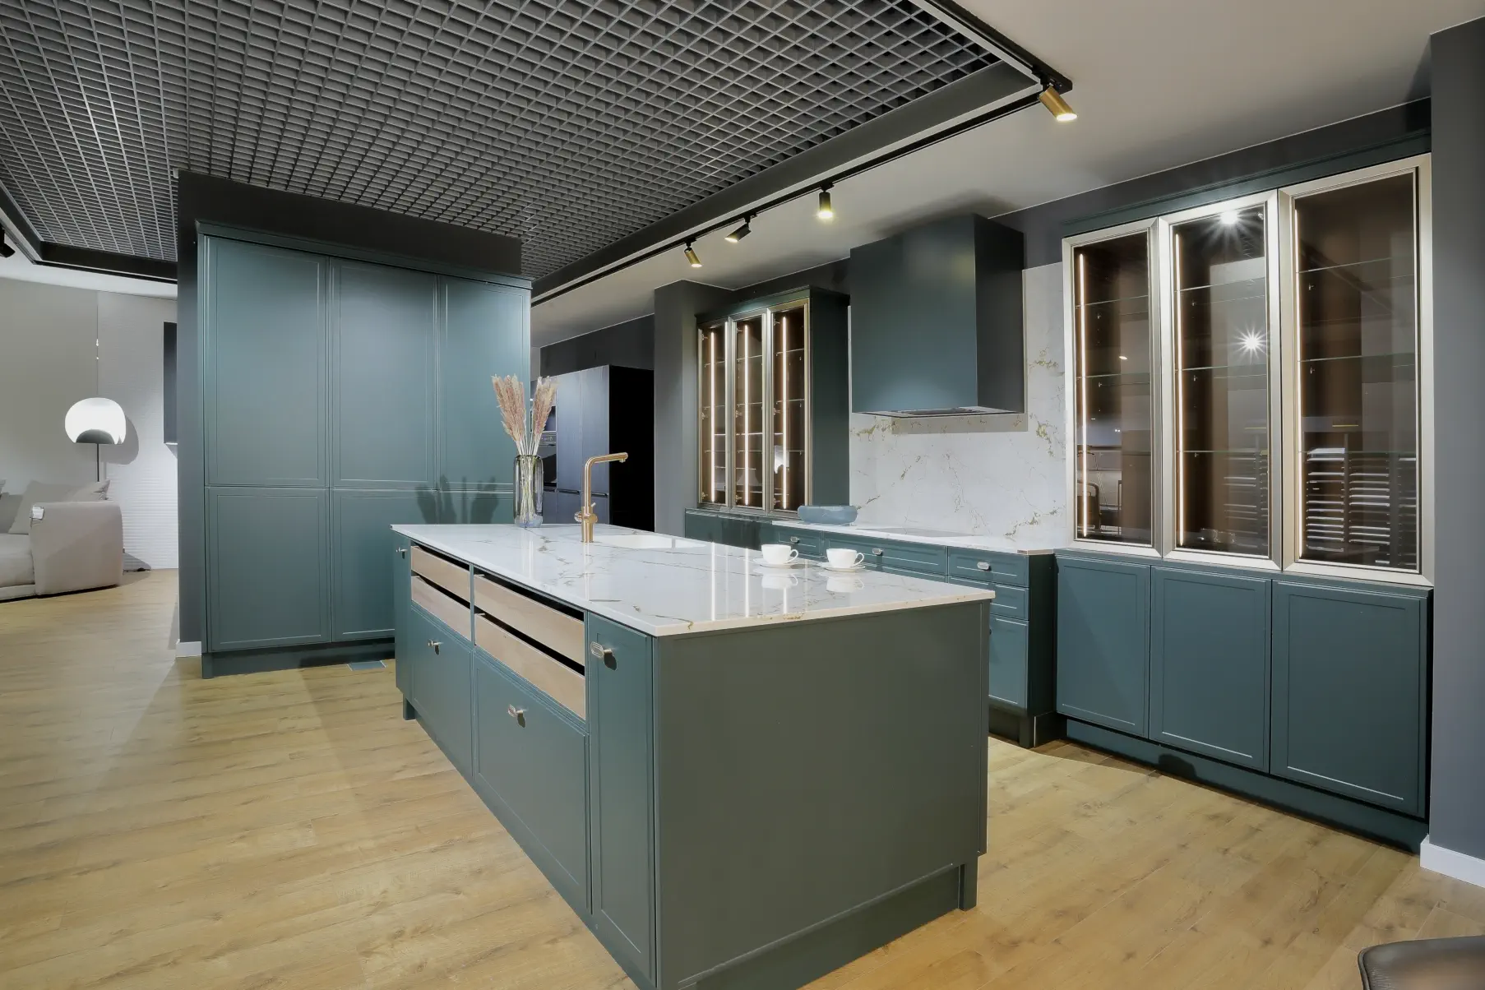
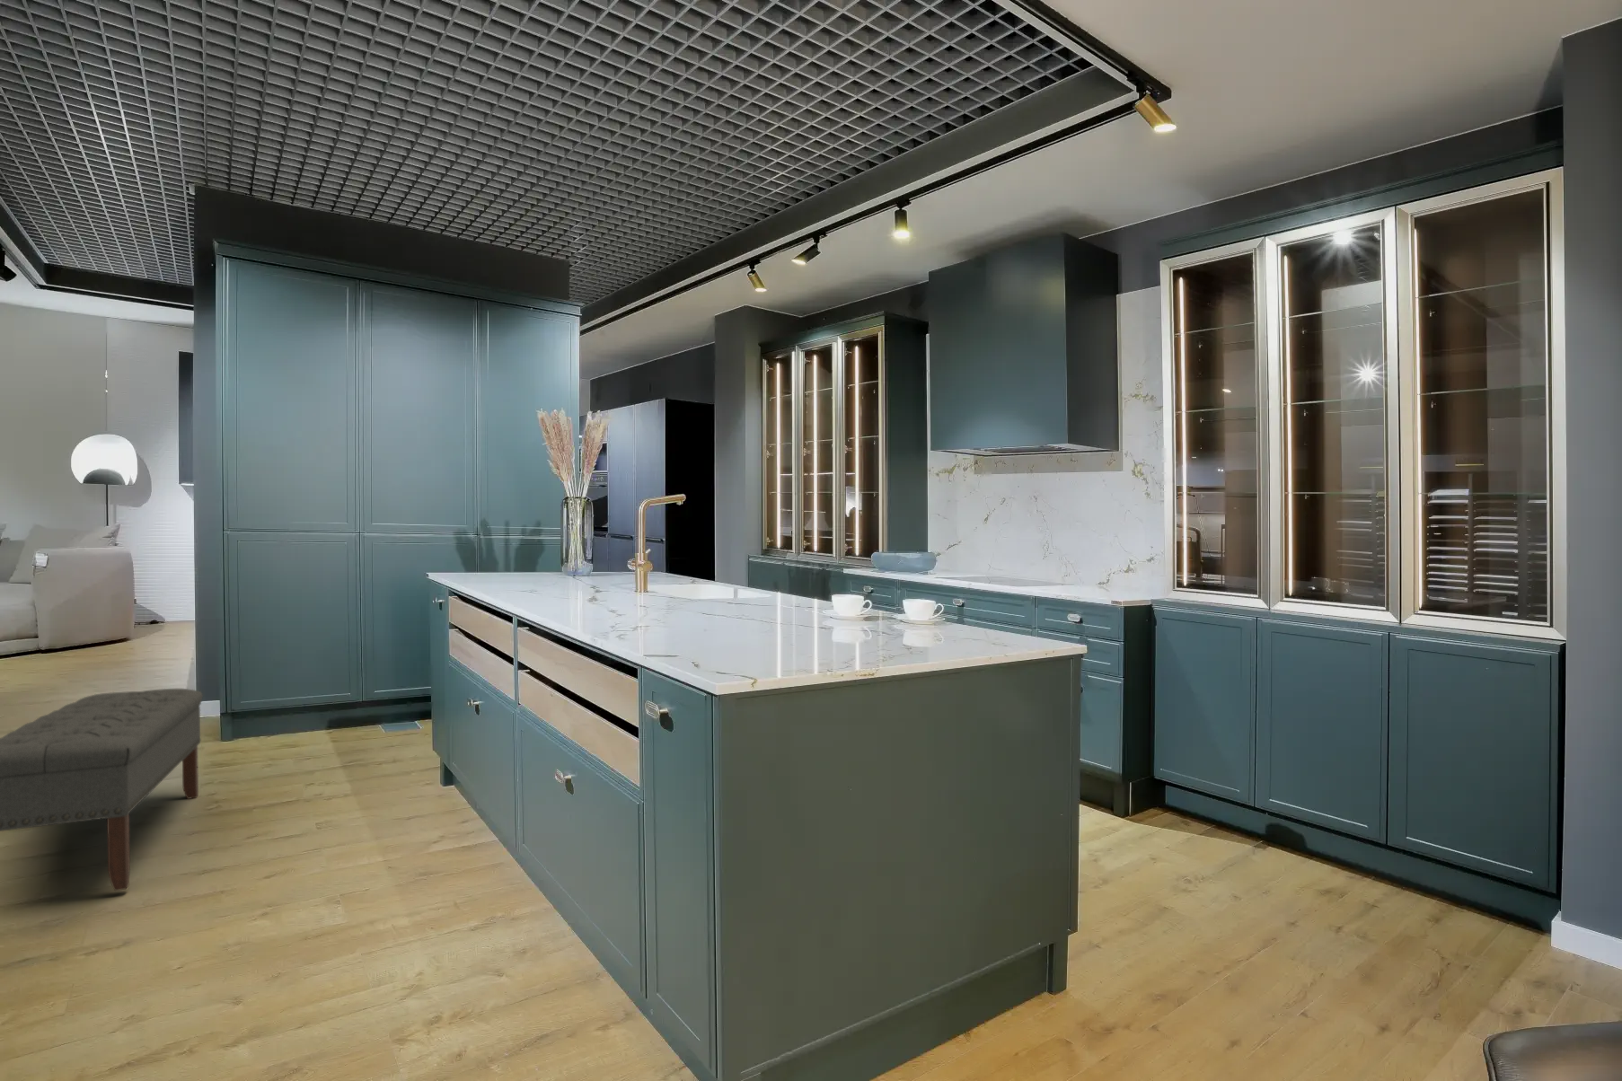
+ bench [0,688,204,892]
